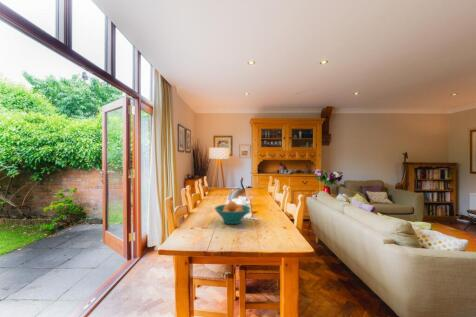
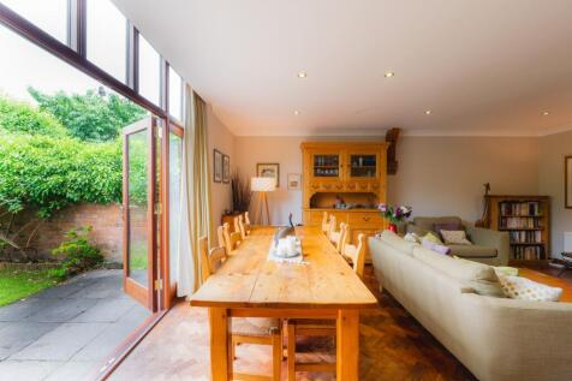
- fruit bowl [213,200,252,225]
